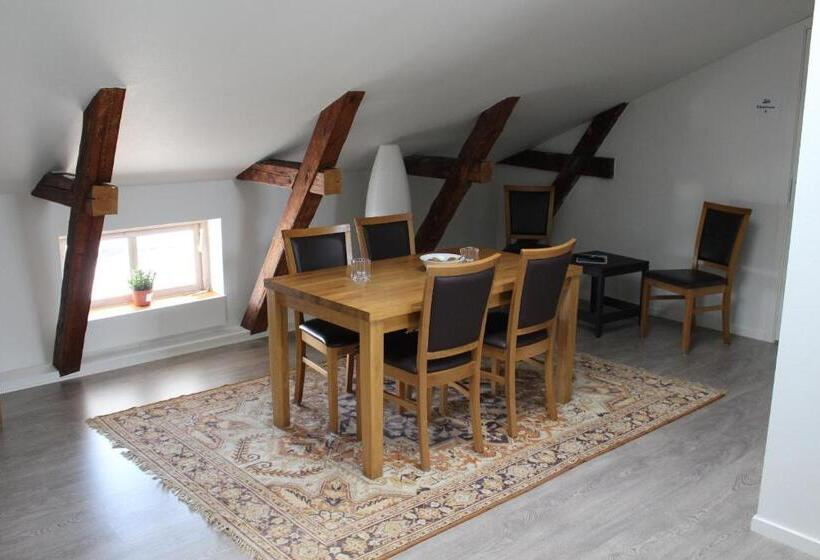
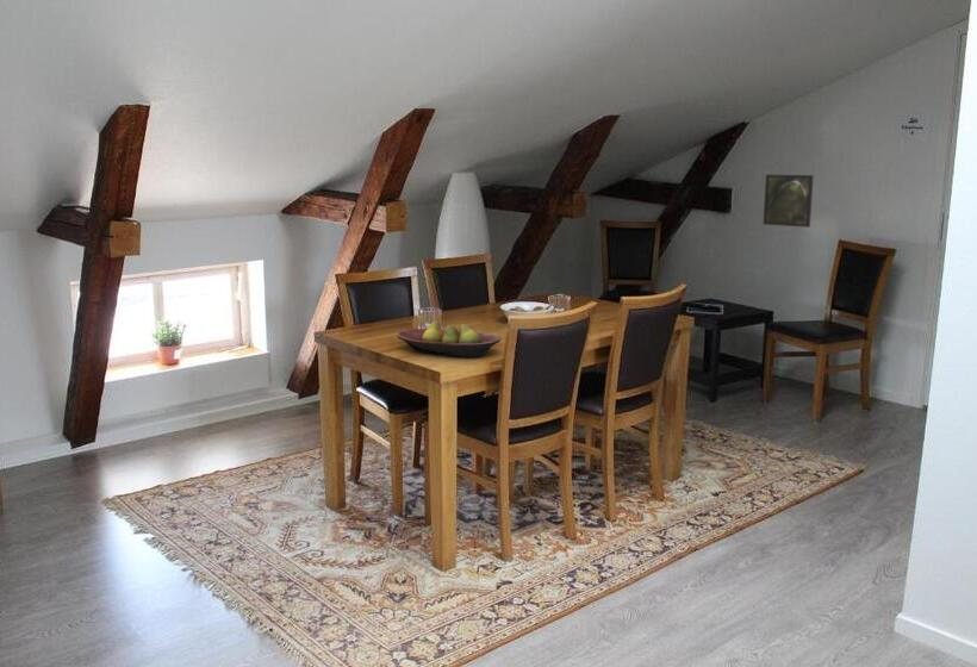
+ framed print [763,174,815,229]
+ fruit bowl [396,320,502,359]
